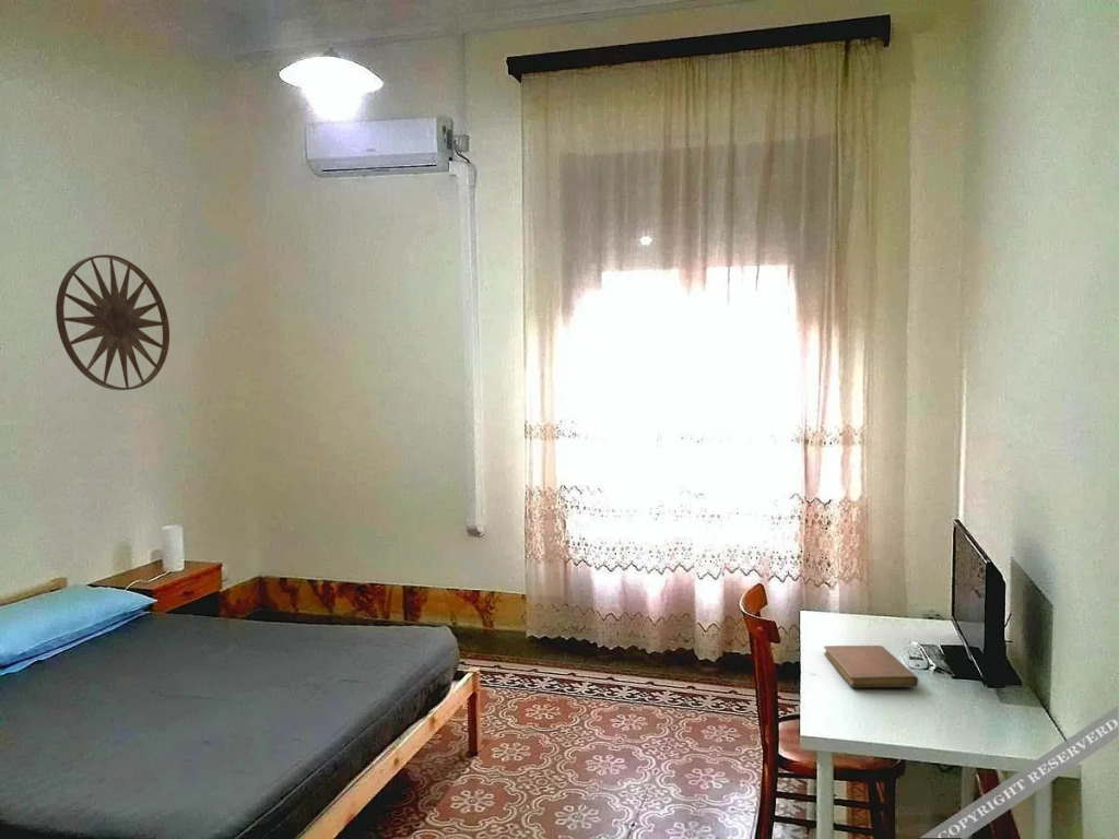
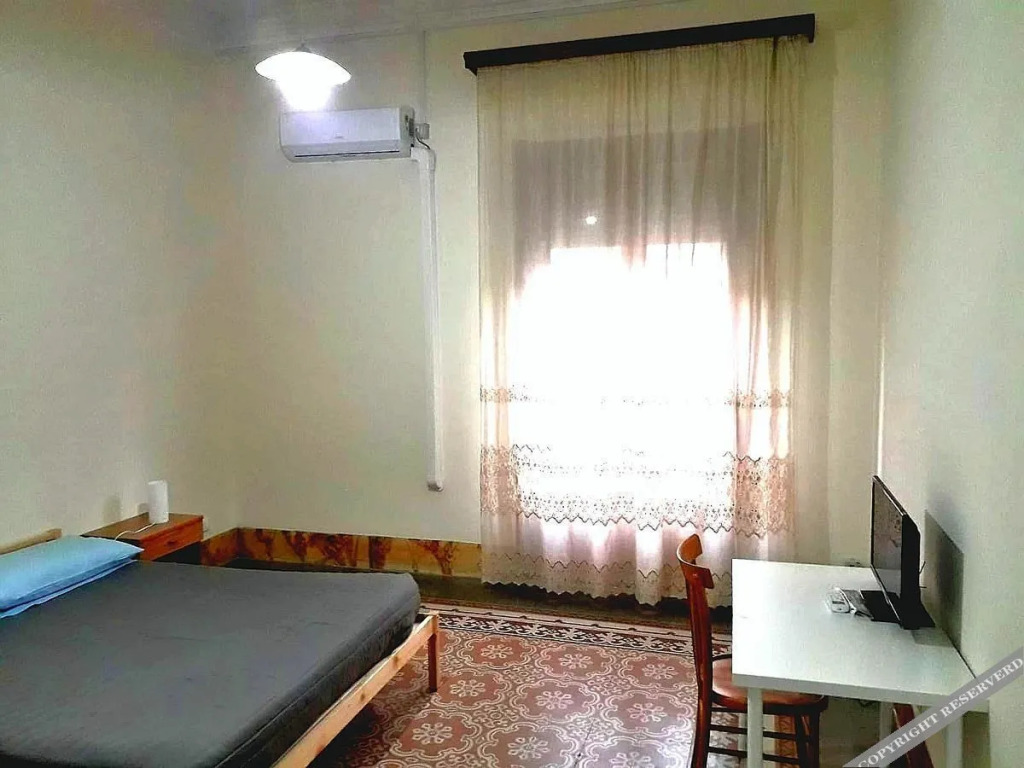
- wall art [55,253,170,391]
- notebook [823,645,919,688]
